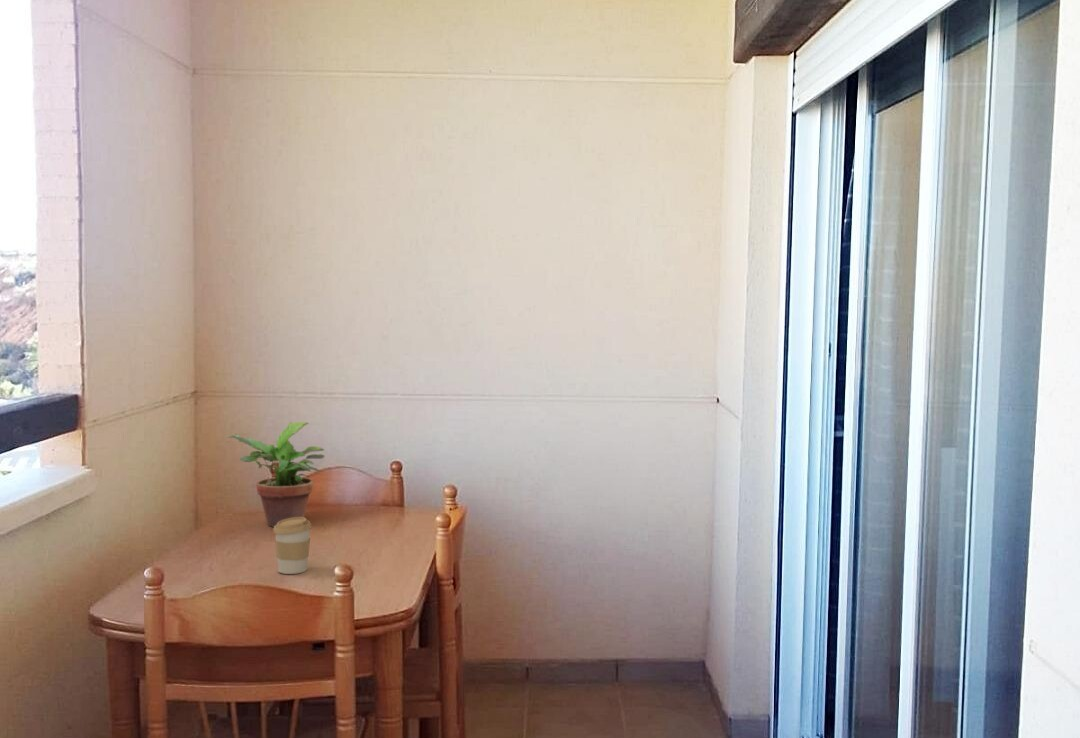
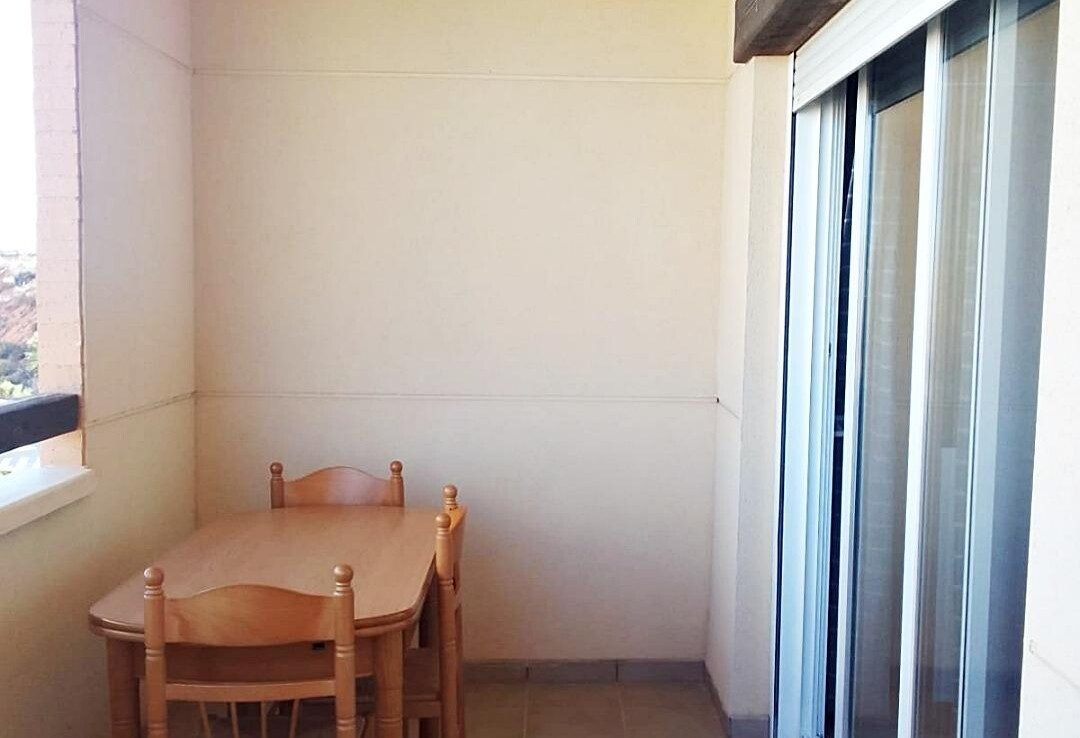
- coffee cup [272,517,312,575]
- potted plant [226,421,325,528]
